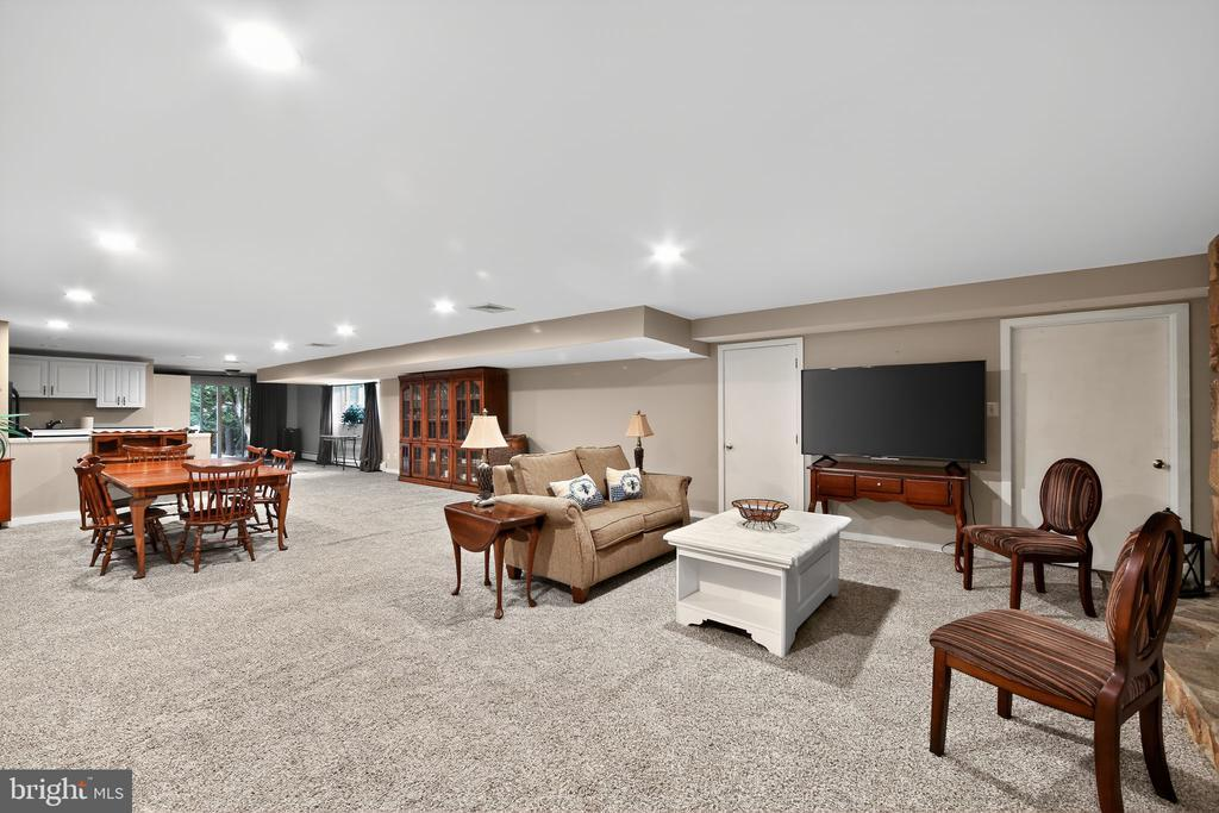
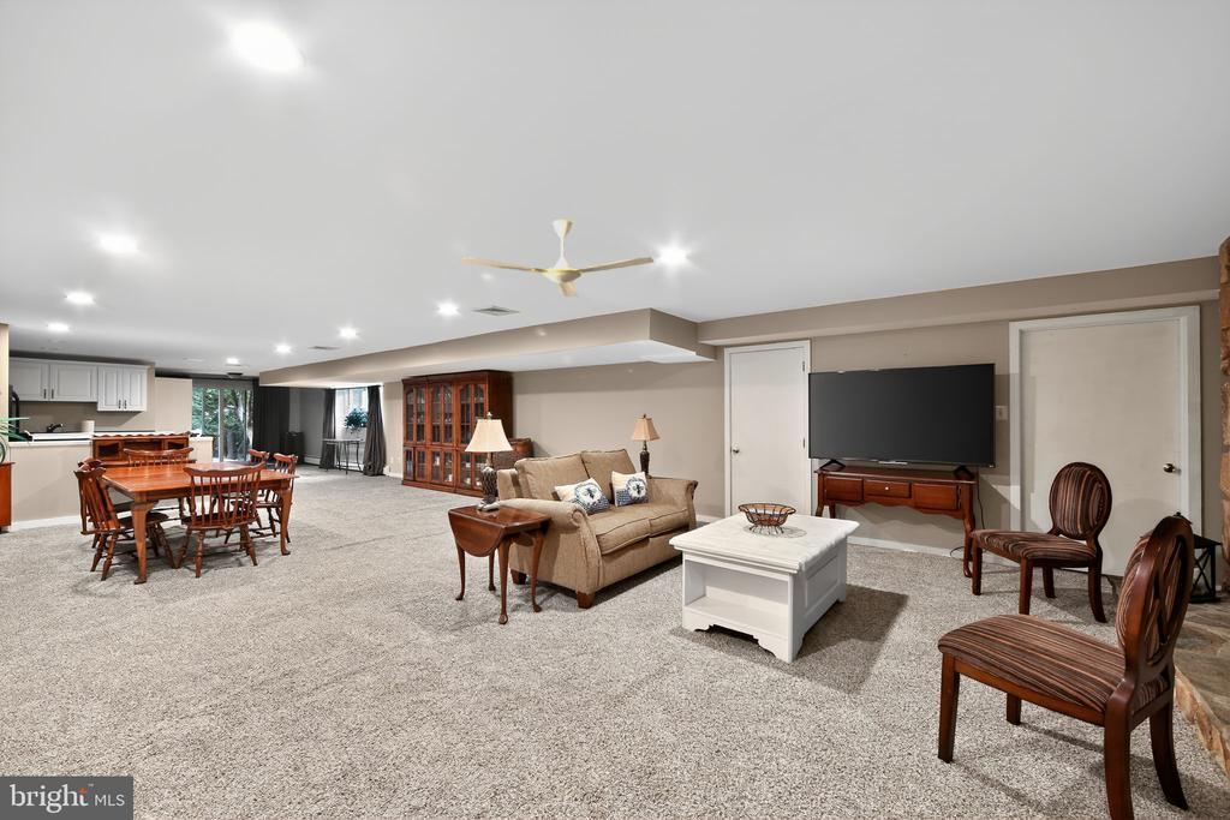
+ ceiling fan [458,219,655,298]
